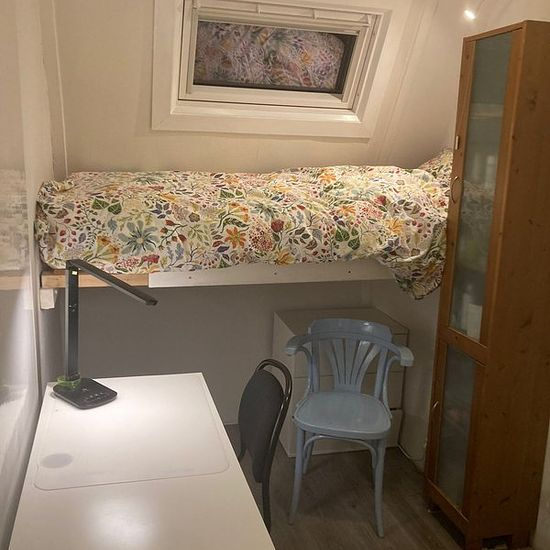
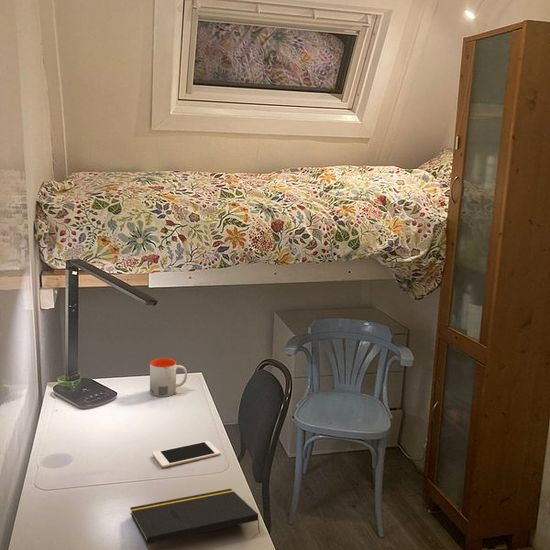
+ cell phone [151,440,221,469]
+ mug [149,358,188,398]
+ notepad [129,488,261,545]
